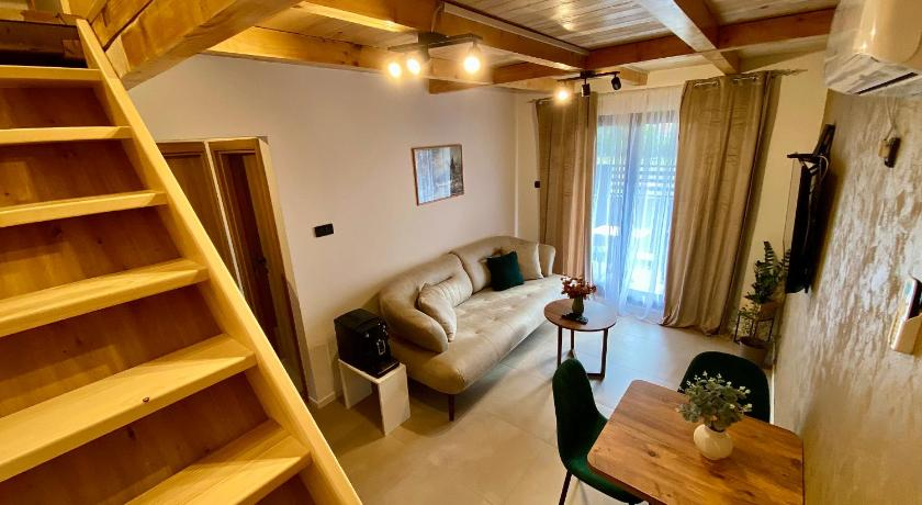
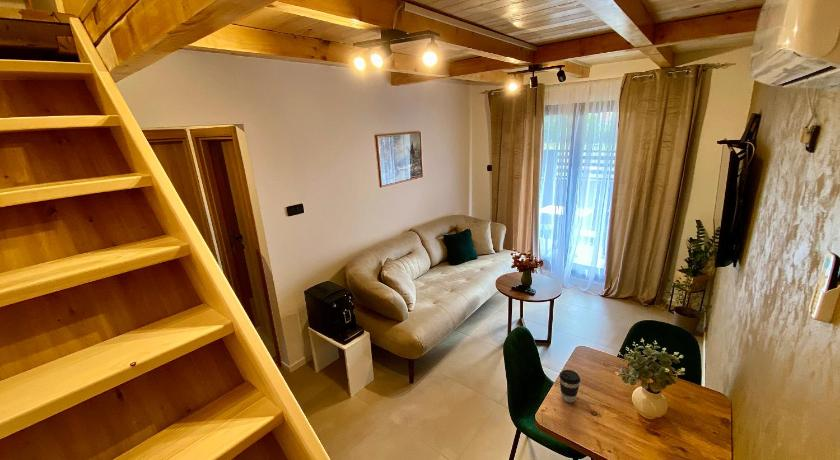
+ coffee cup [558,369,581,403]
